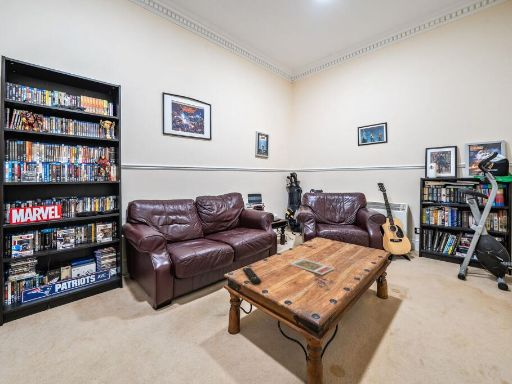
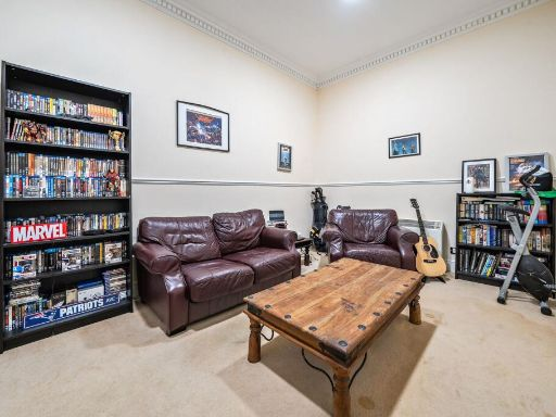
- remote control [242,267,262,285]
- comic book [289,258,335,276]
